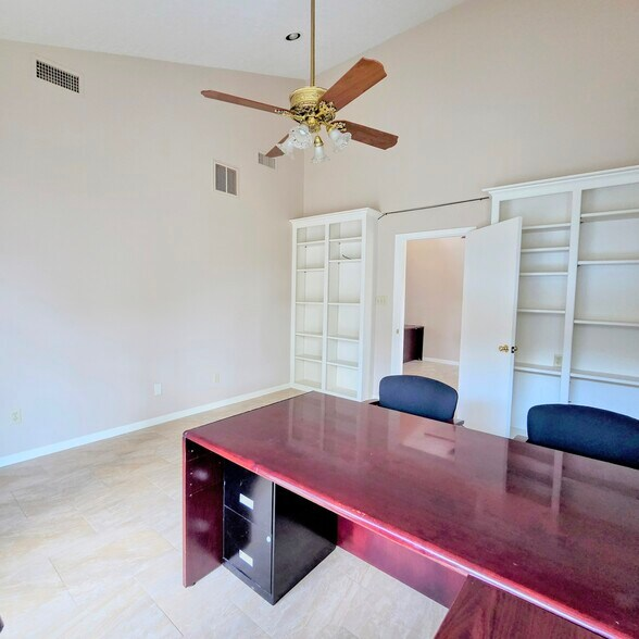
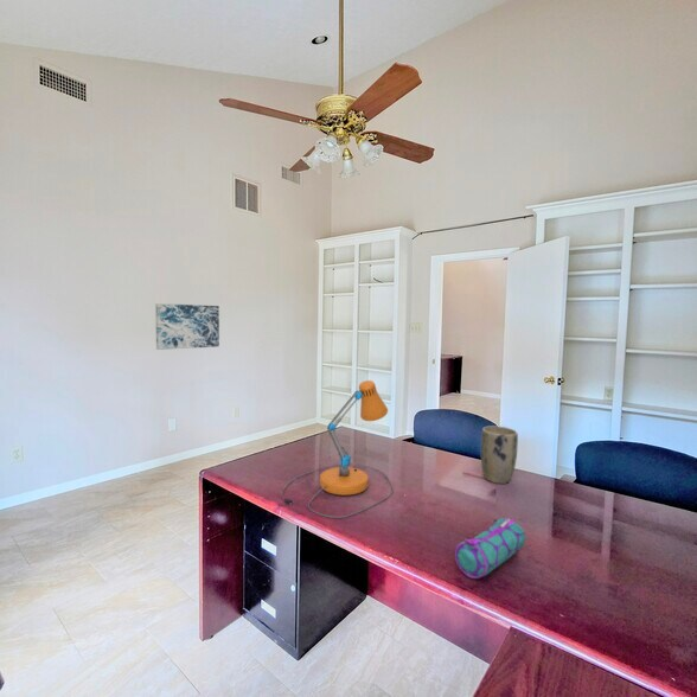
+ plant pot [480,424,519,485]
+ pencil case [454,517,526,580]
+ desk lamp [281,379,394,519]
+ wall art [154,302,220,351]
